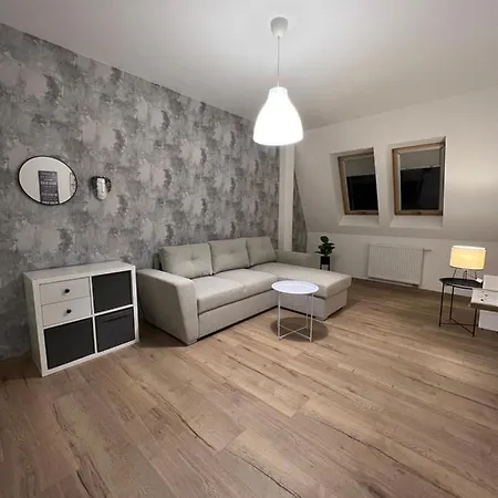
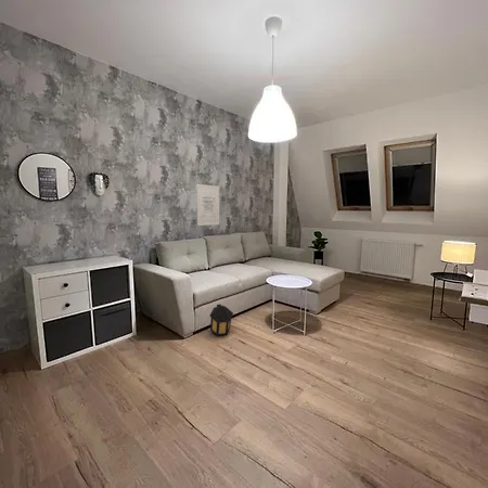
+ lantern [208,304,234,337]
+ wall art [195,183,220,227]
